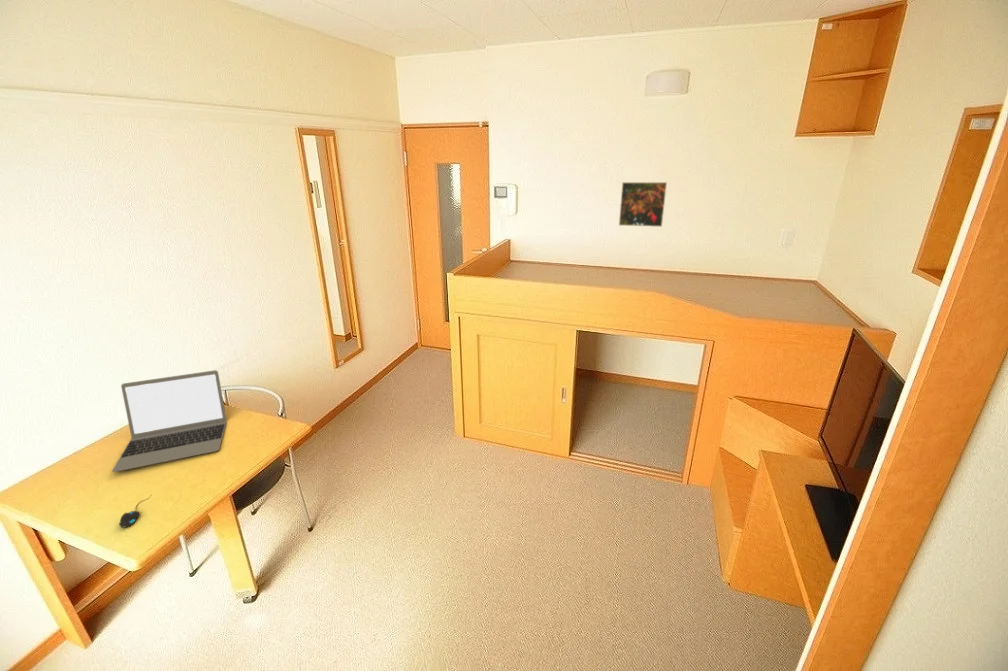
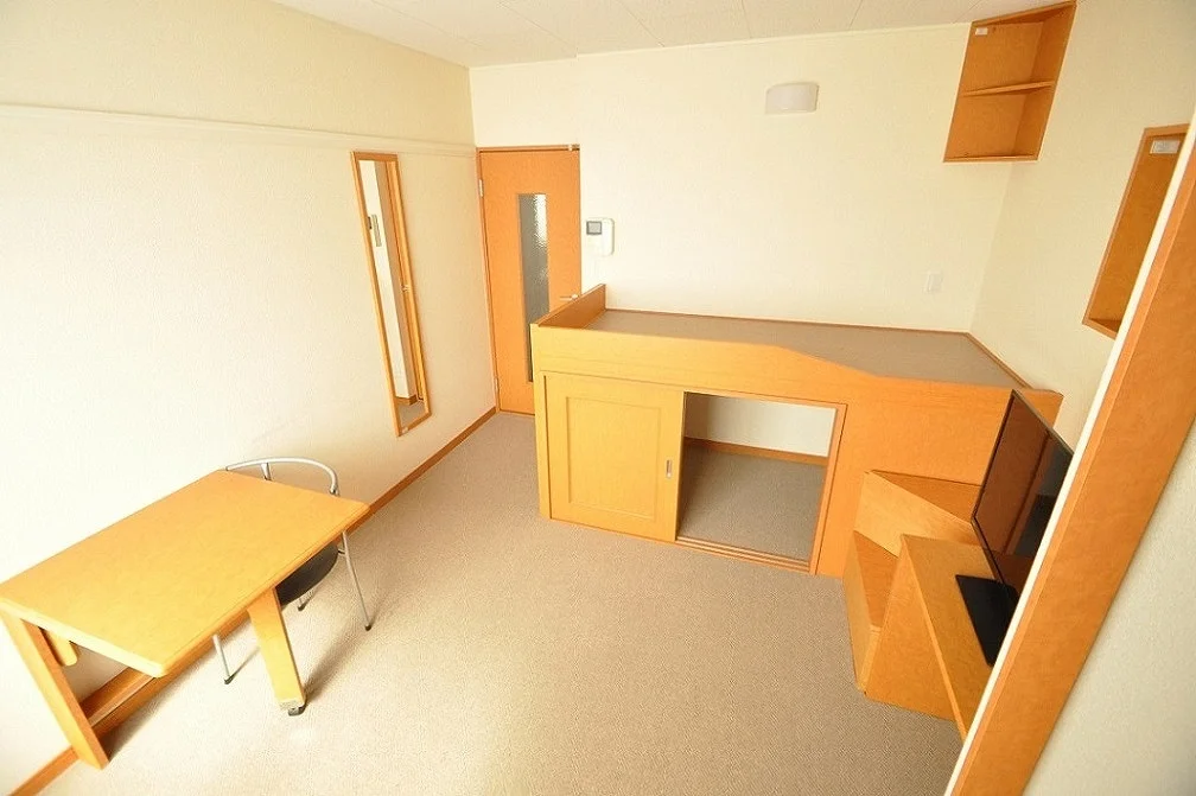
- laptop [111,369,227,473]
- mouse [118,493,153,529]
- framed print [618,181,668,228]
